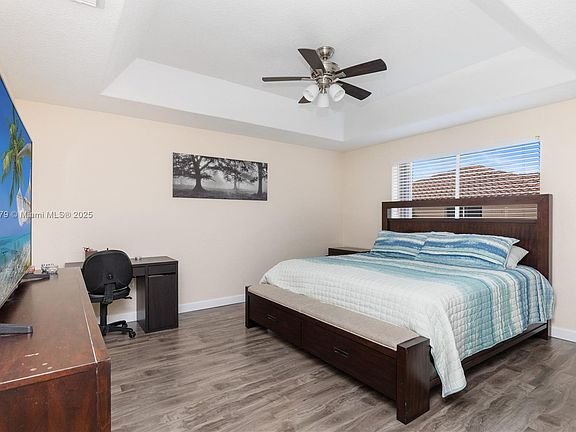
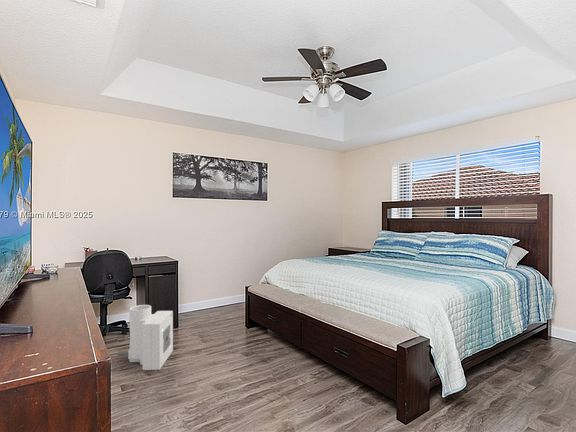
+ air purifier [117,304,174,371]
